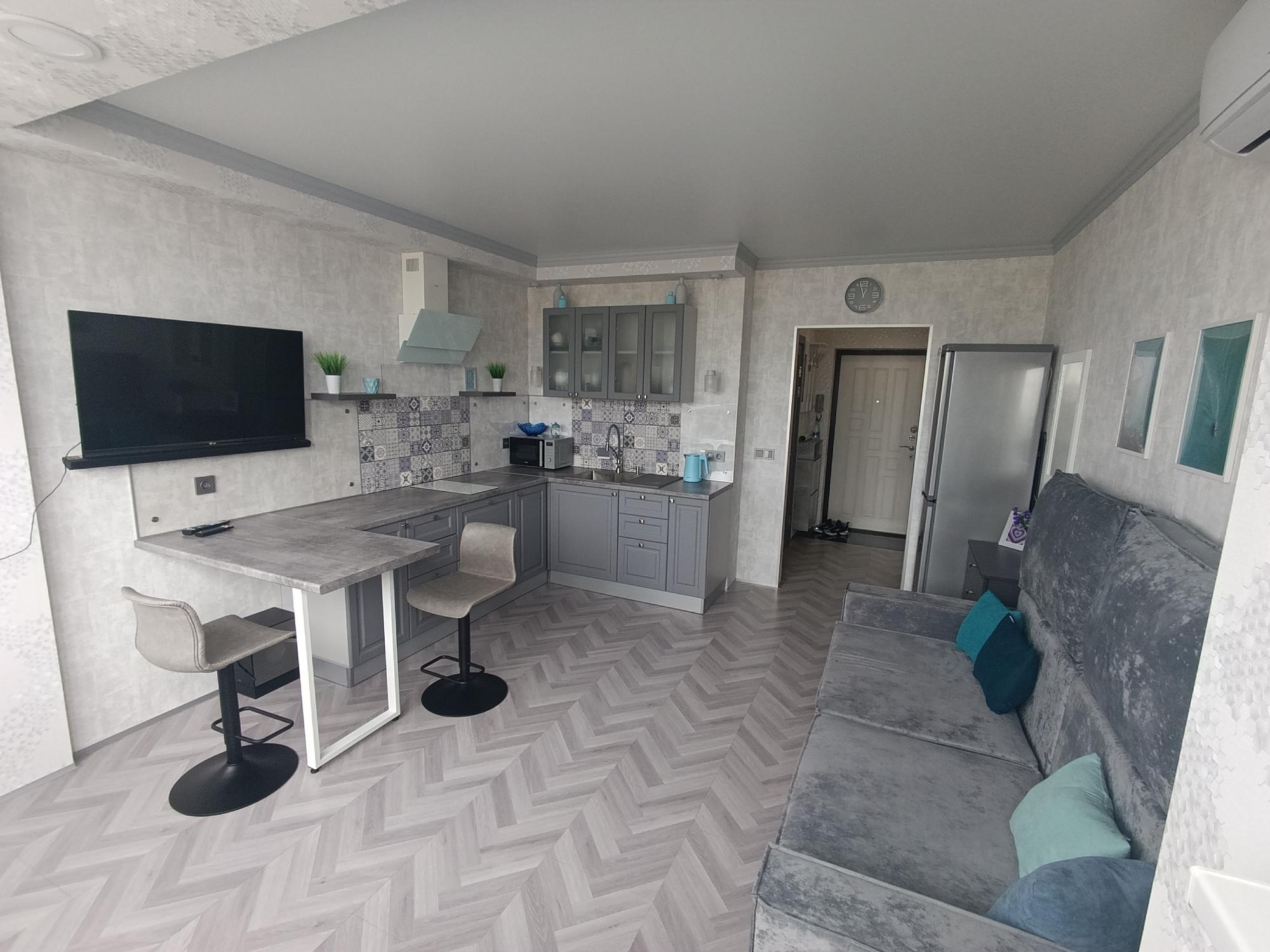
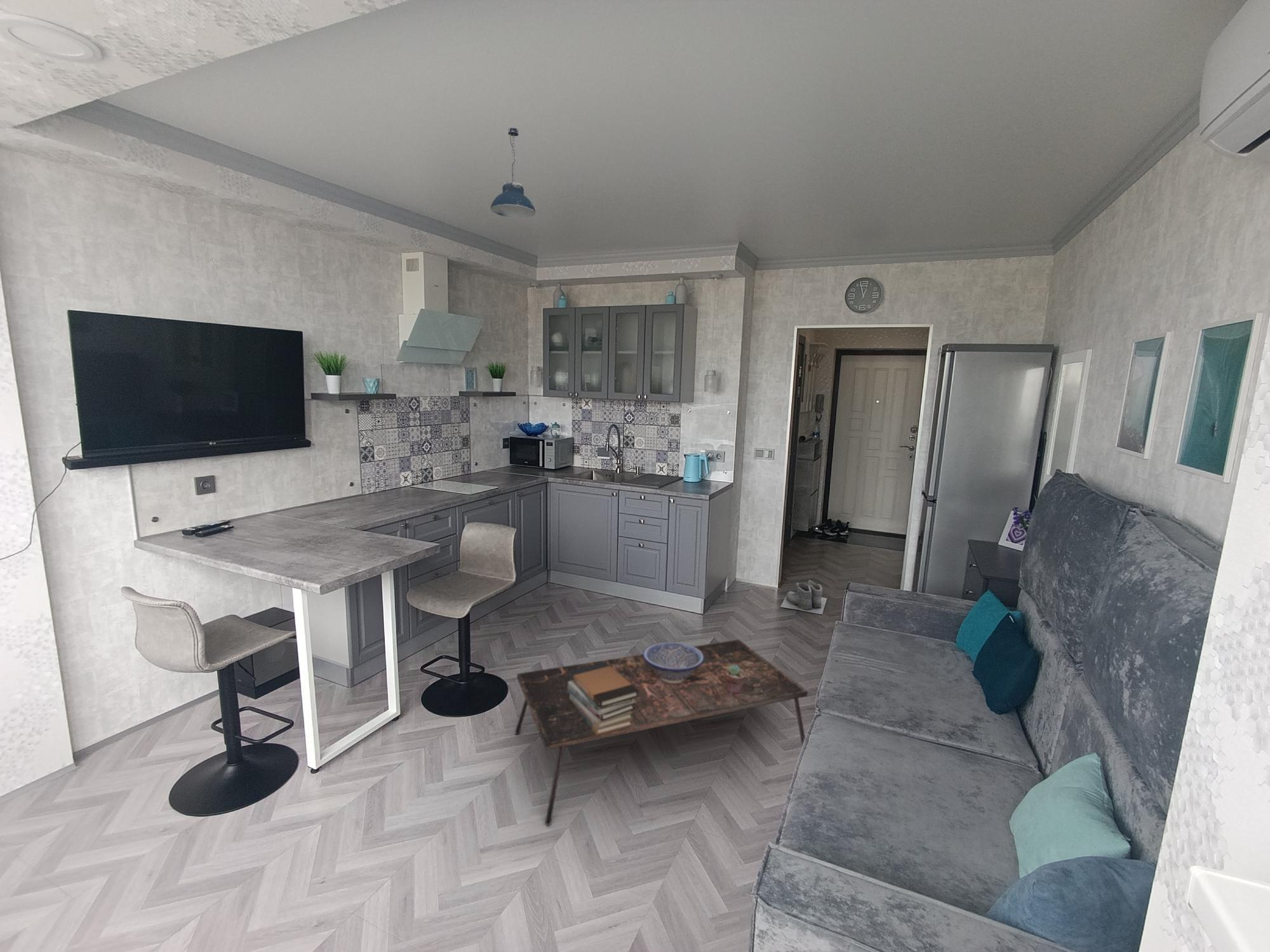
+ pendant light [490,127,536,218]
+ potted succulent [725,664,745,695]
+ coffee table [514,639,808,826]
+ boots [780,579,827,615]
+ book stack [568,662,639,735]
+ decorative bowl [642,641,704,684]
